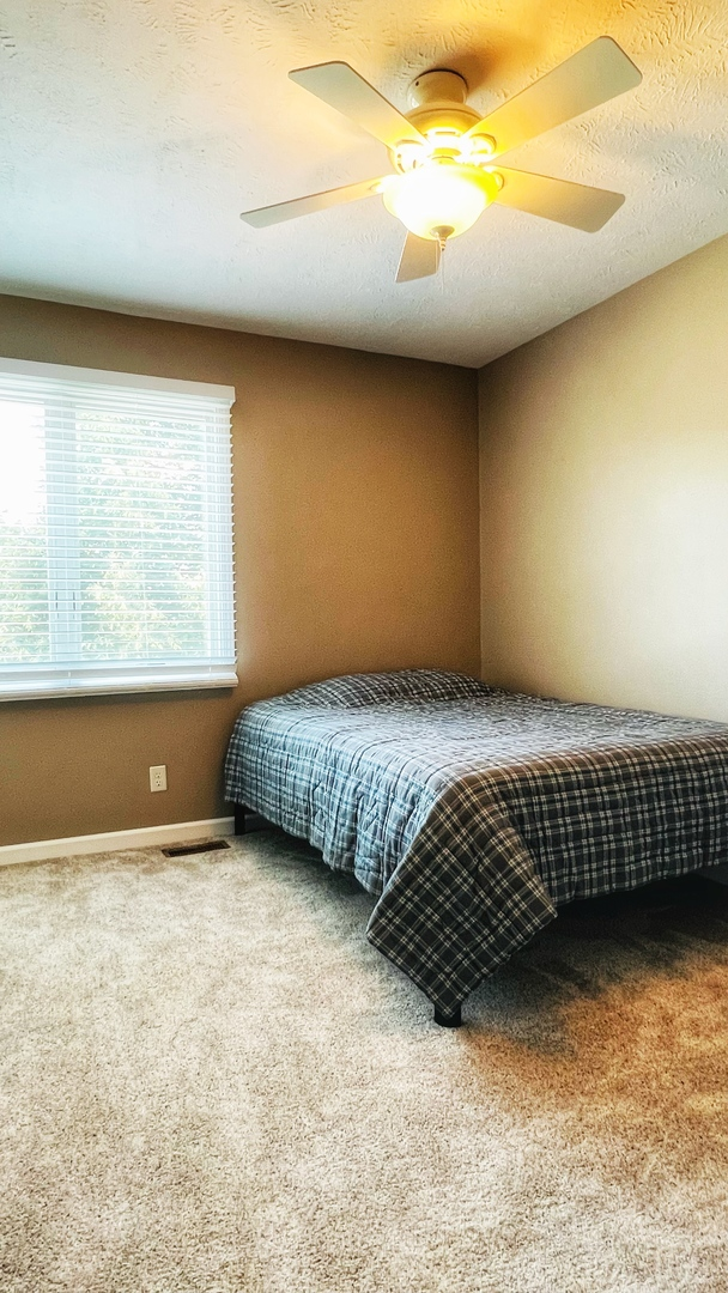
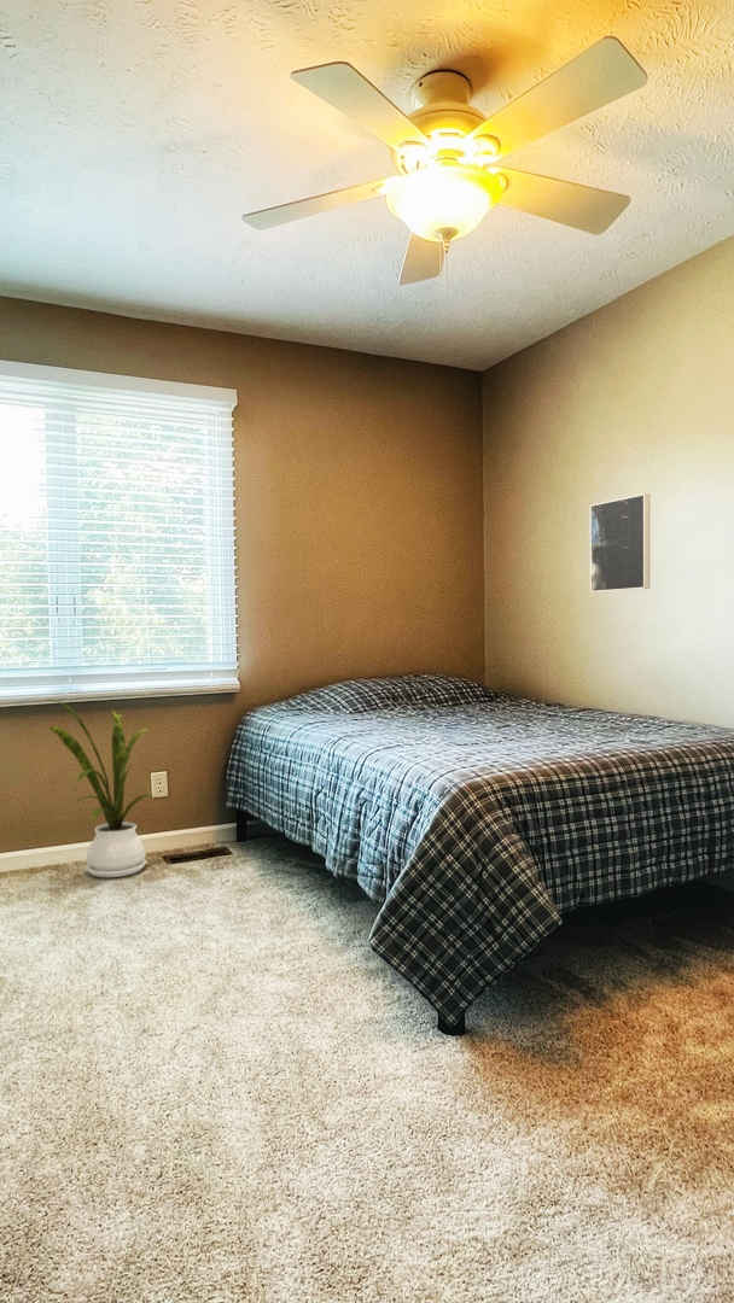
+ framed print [589,492,651,594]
+ house plant [43,697,164,878]
